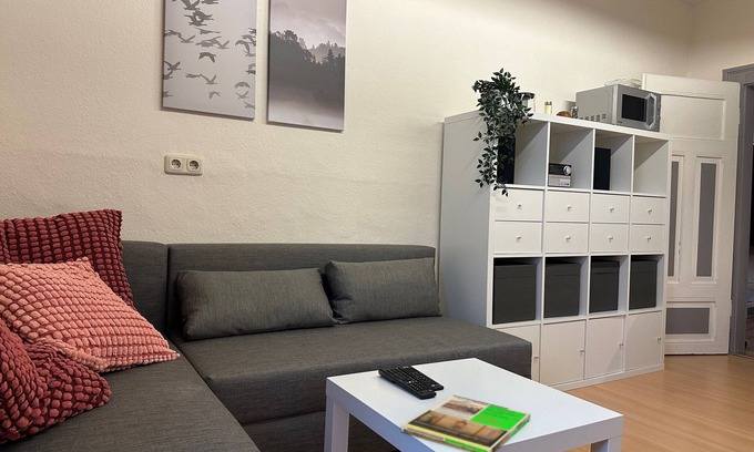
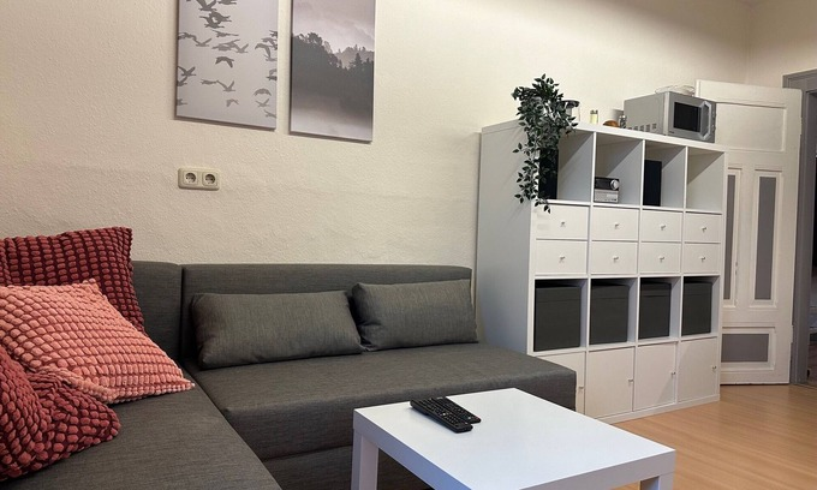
- magazine [400,393,531,452]
